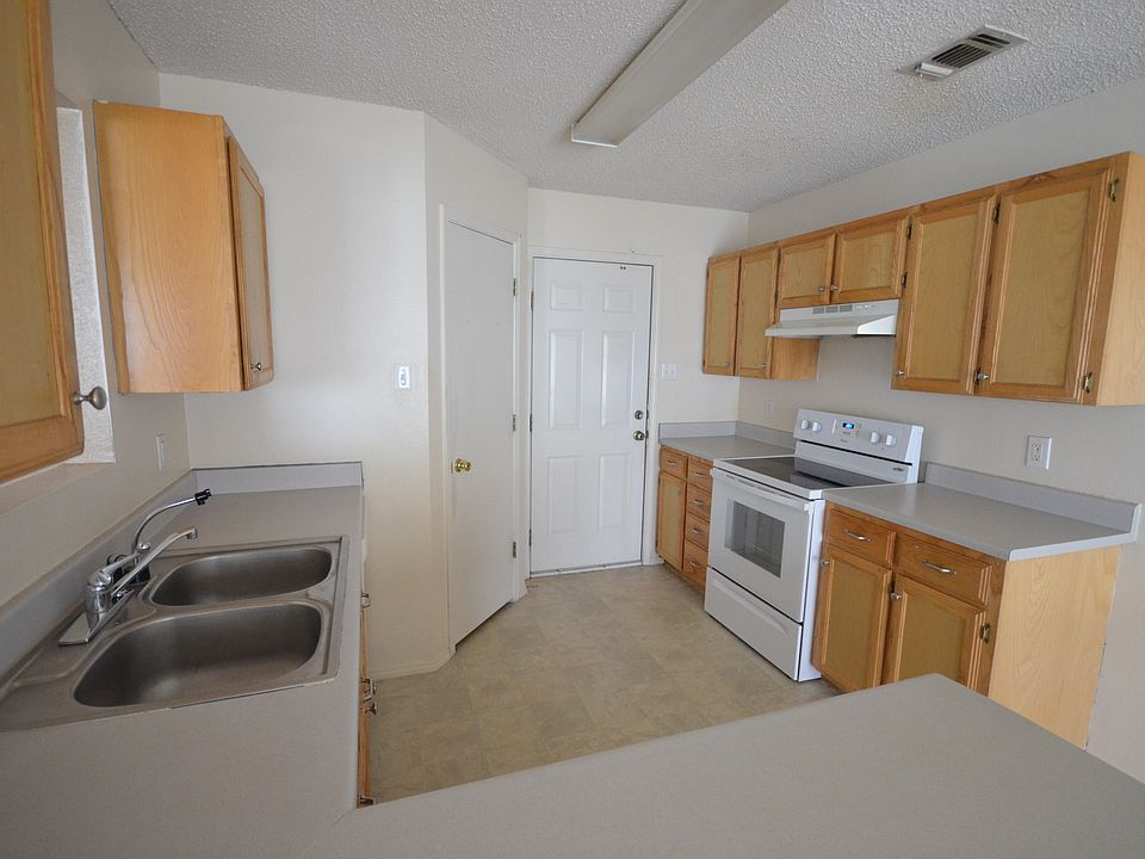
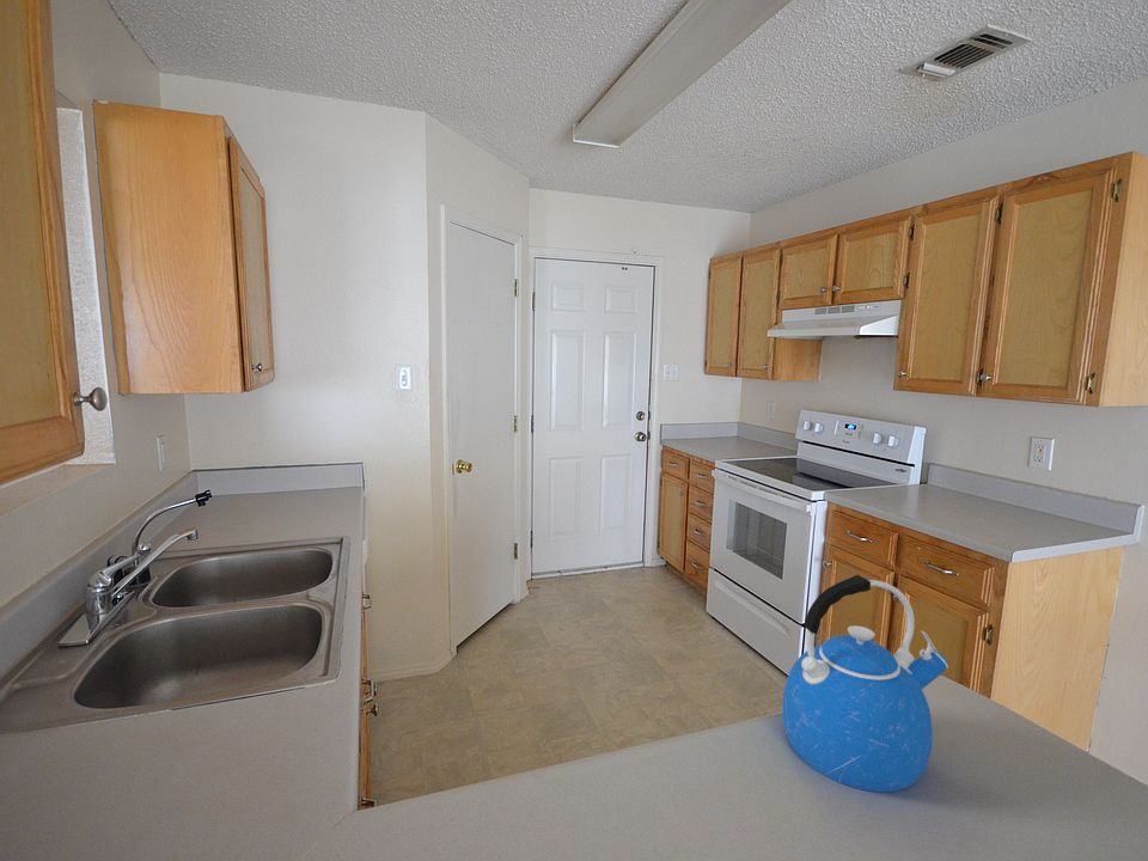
+ kettle [781,574,949,793]
